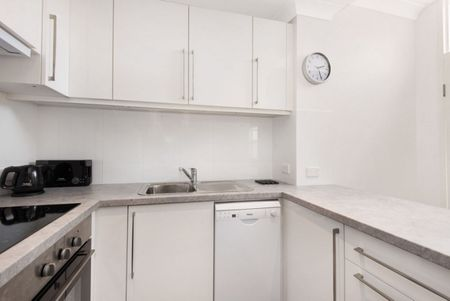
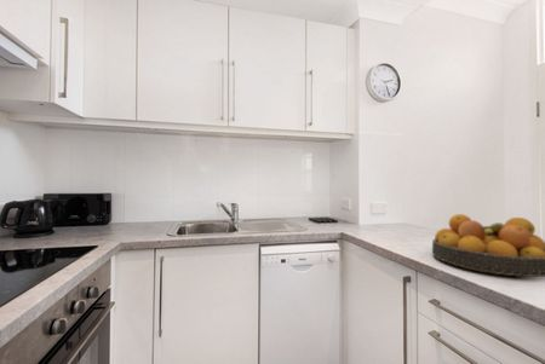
+ fruit bowl [431,213,545,278]
